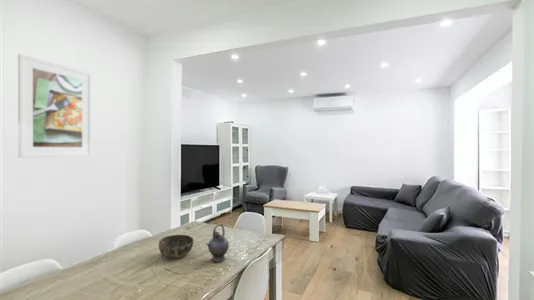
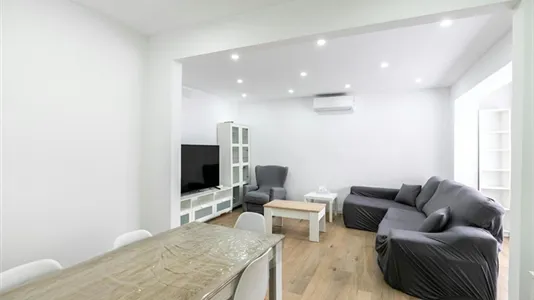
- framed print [17,53,93,159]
- bowl [158,234,195,259]
- teapot [204,223,230,263]
